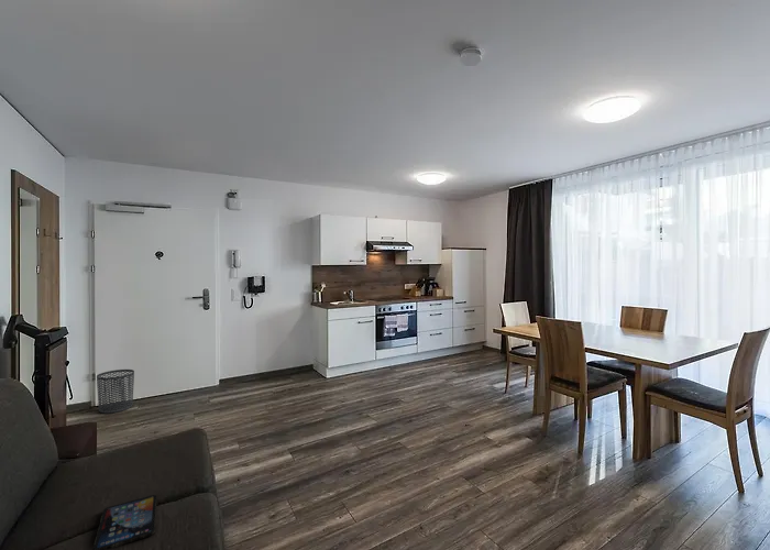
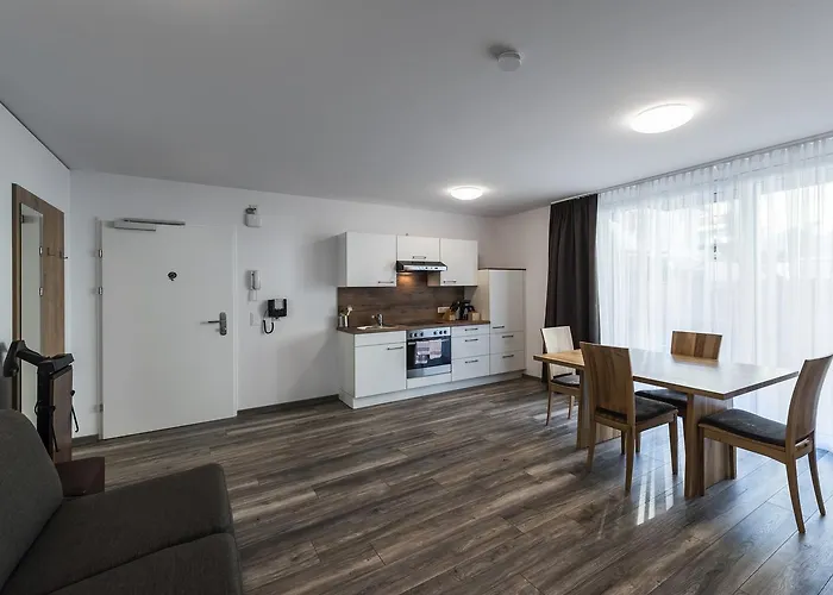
- tablet [92,494,157,550]
- waste bin [96,369,135,415]
